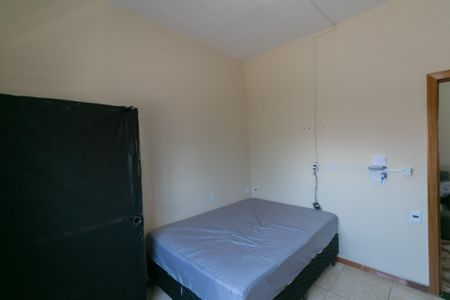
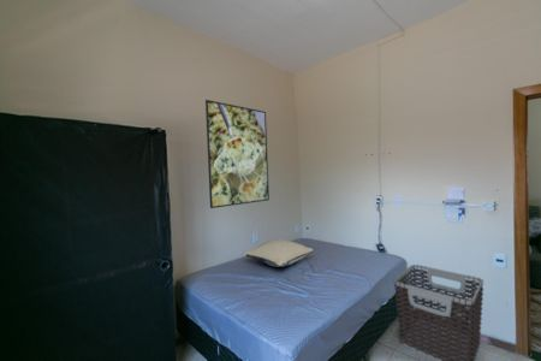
+ pillow [242,238,314,268]
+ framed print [204,99,270,209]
+ clothes hamper [392,264,484,361]
